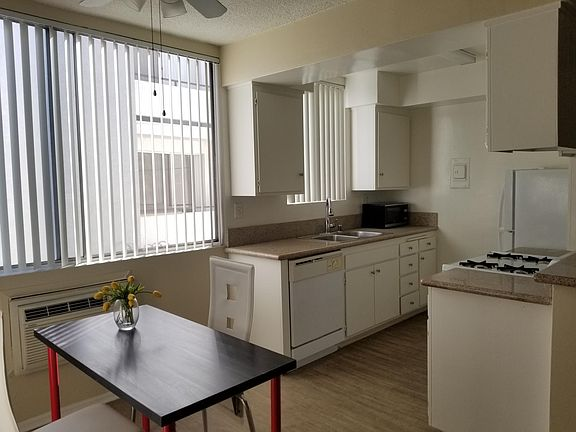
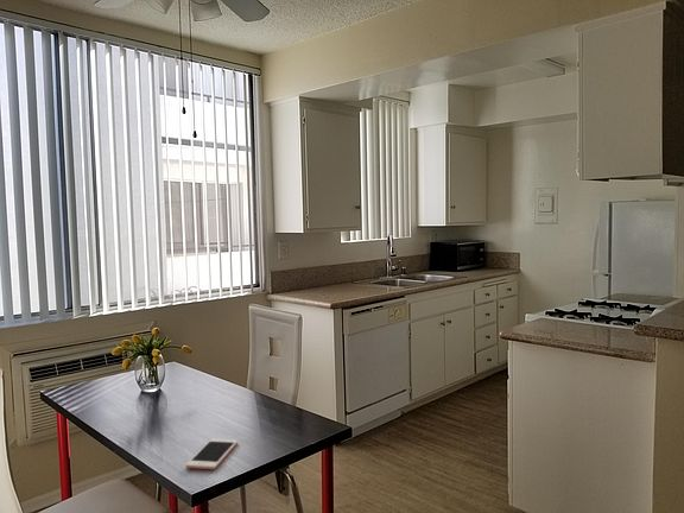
+ cell phone [184,438,239,470]
